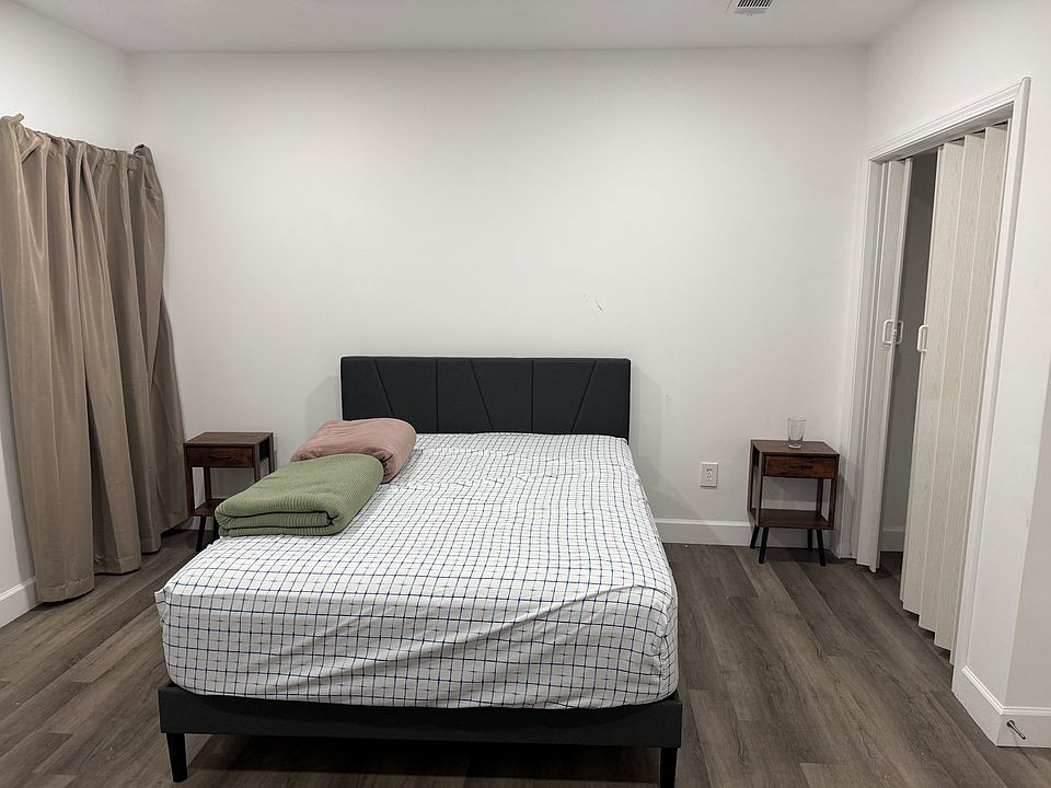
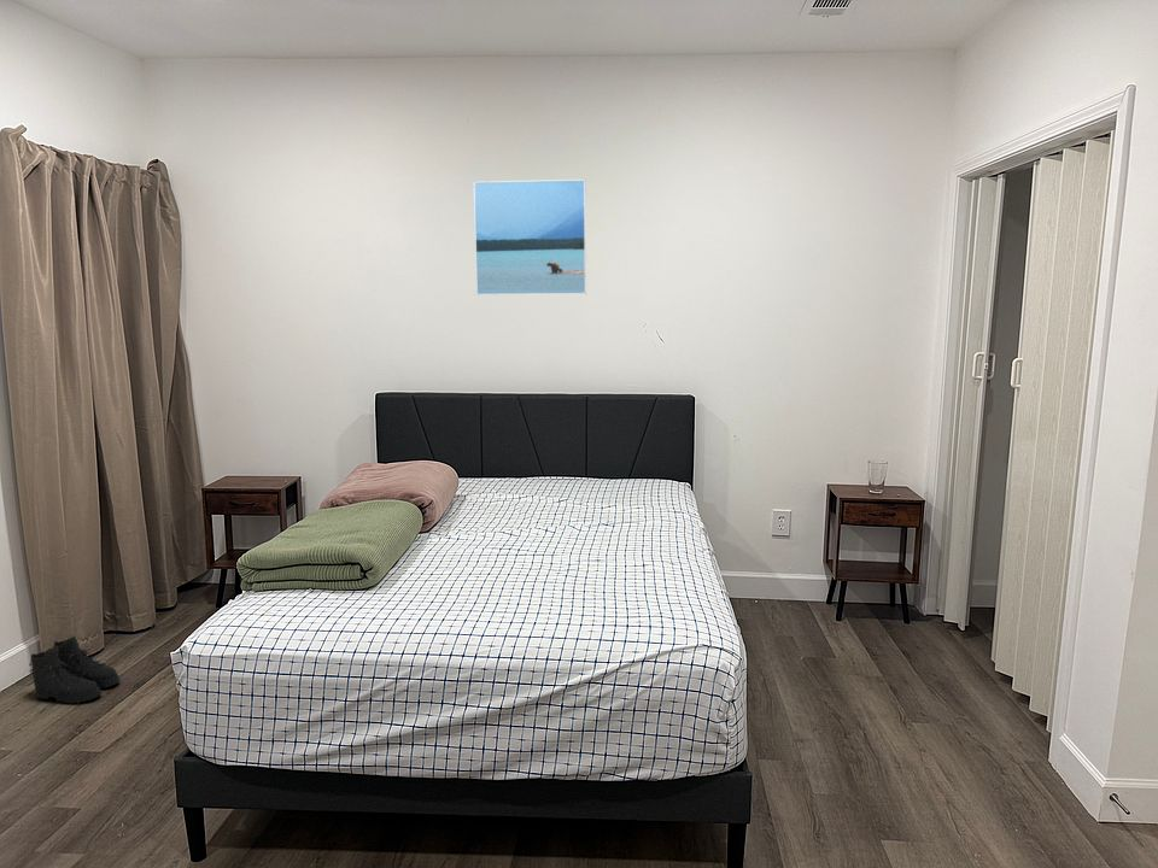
+ boots [28,634,122,705]
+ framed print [473,178,587,297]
